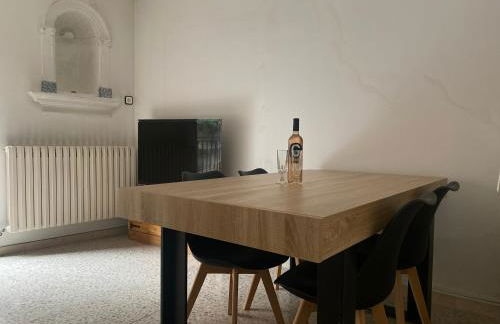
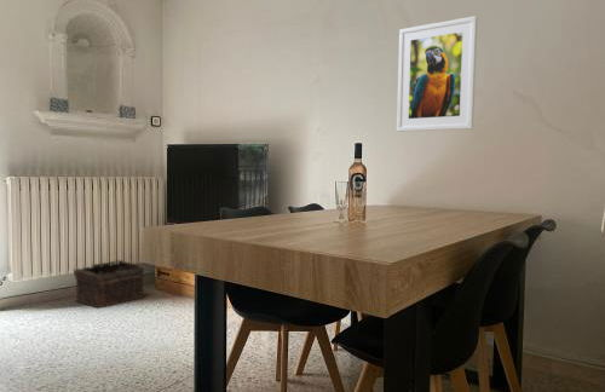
+ basket [73,259,145,309]
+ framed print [396,15,478,133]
